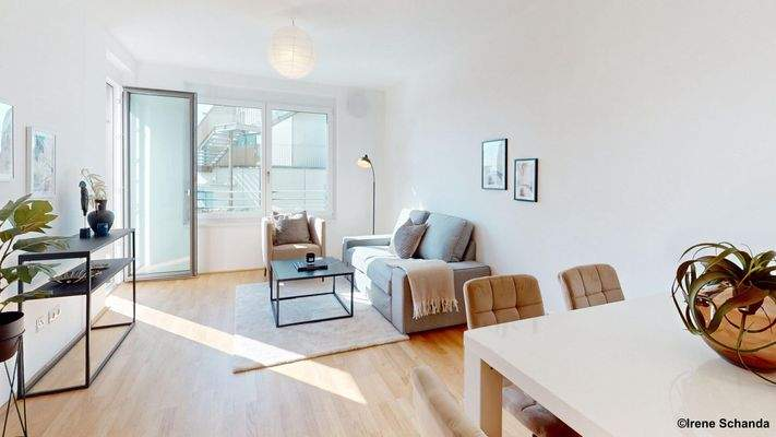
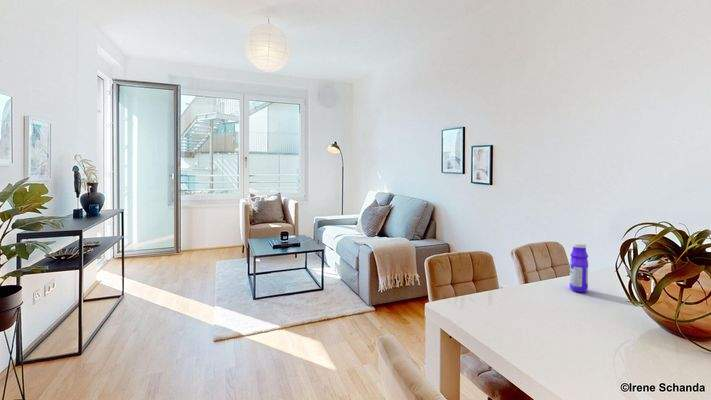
+ bottle [569,242,589,293]
